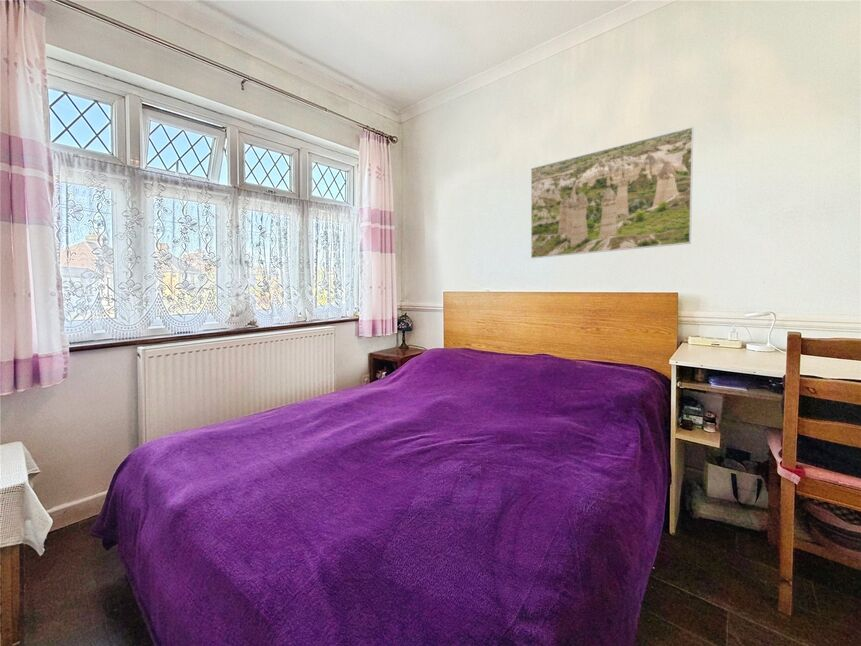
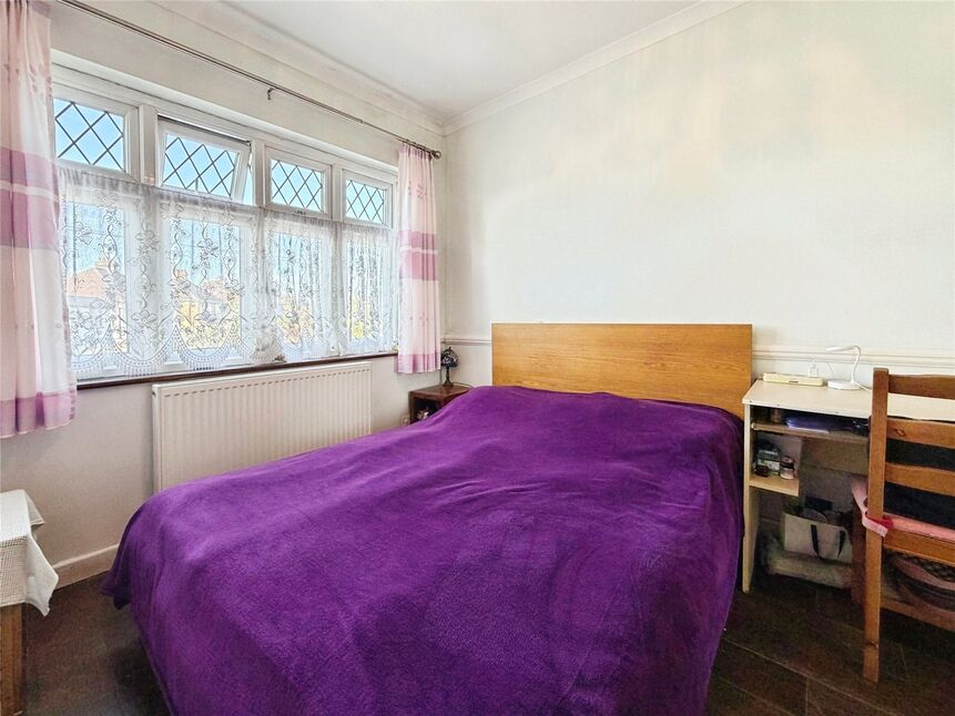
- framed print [530,126,694,259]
